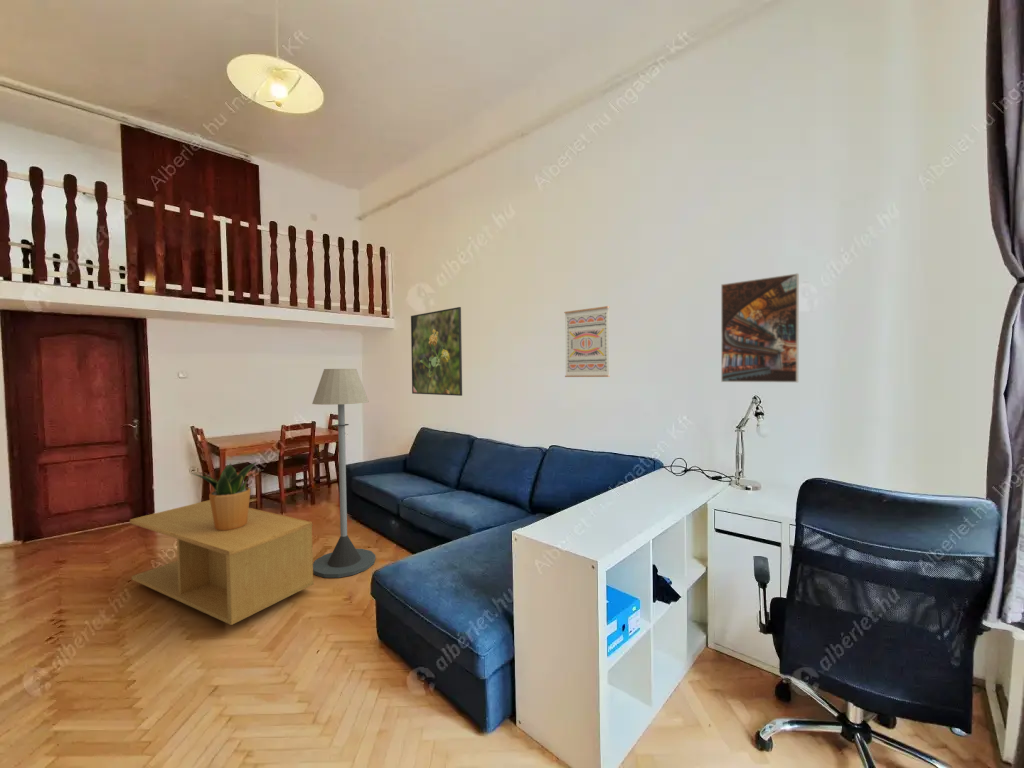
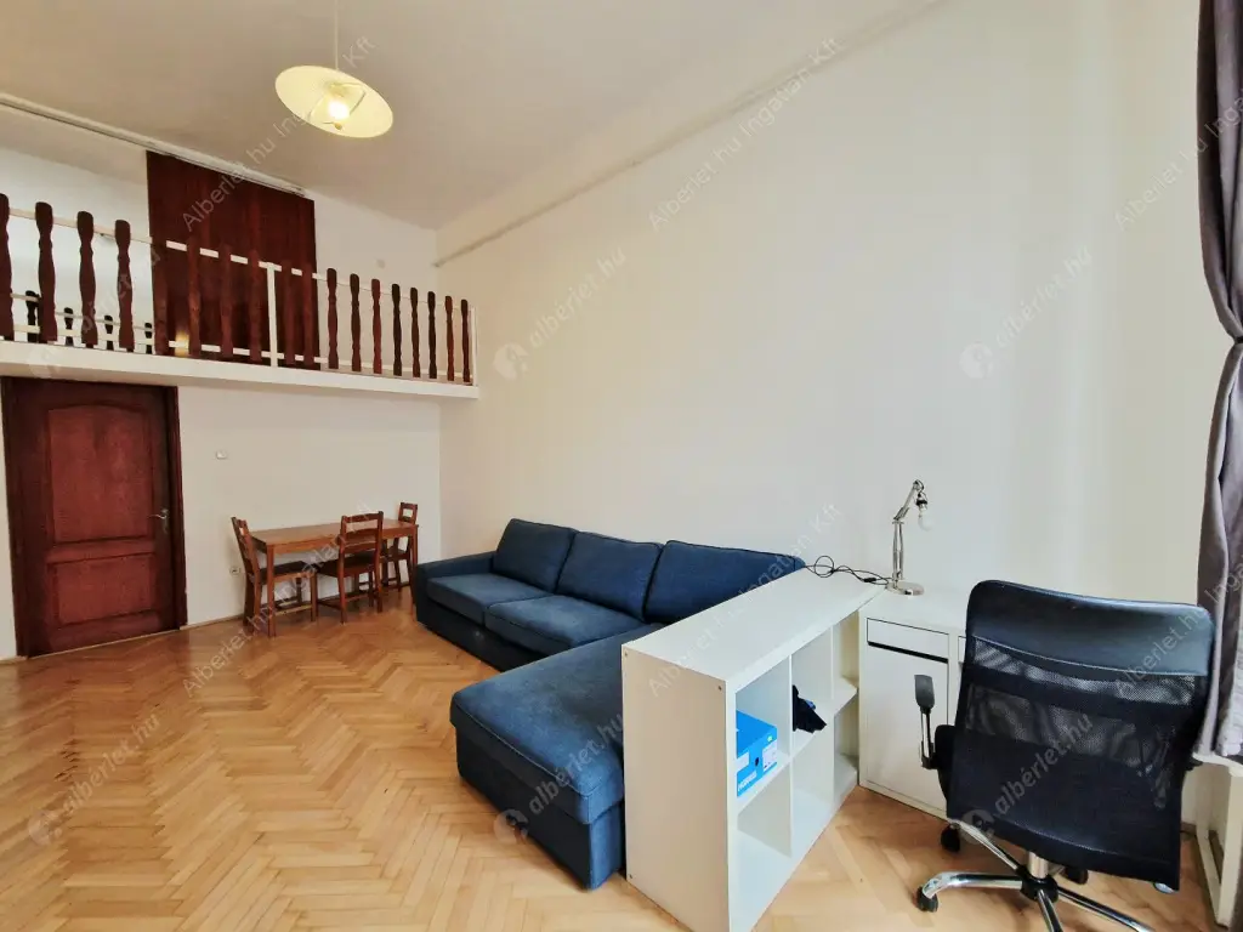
- coffee table [129,499,315,626]
- floor lamp [311,368,377,579]
- potted plant [192,460,263,530]
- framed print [410,306,463,397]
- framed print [720,272,800,383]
- wall art [563,305,611,378]
